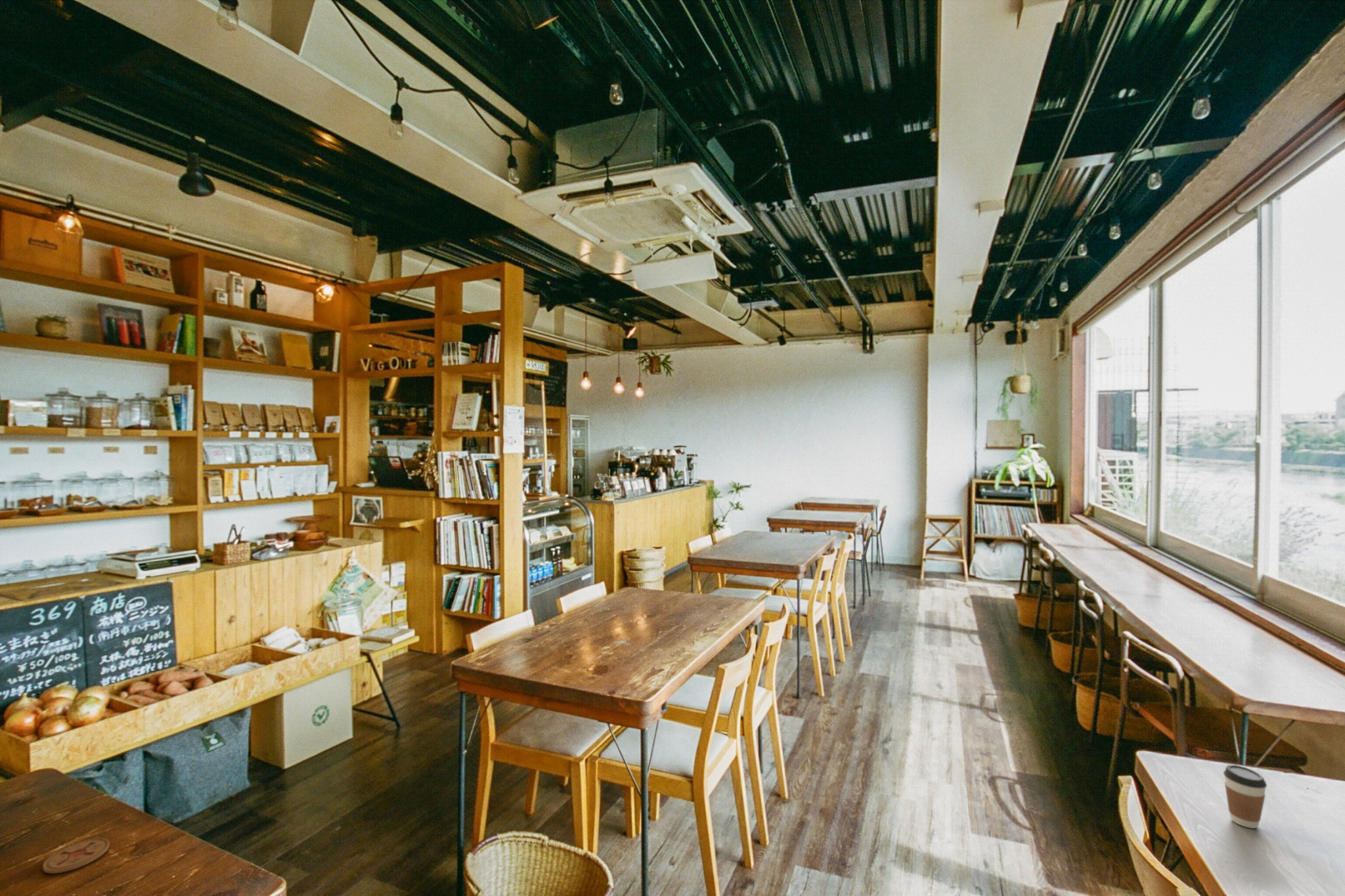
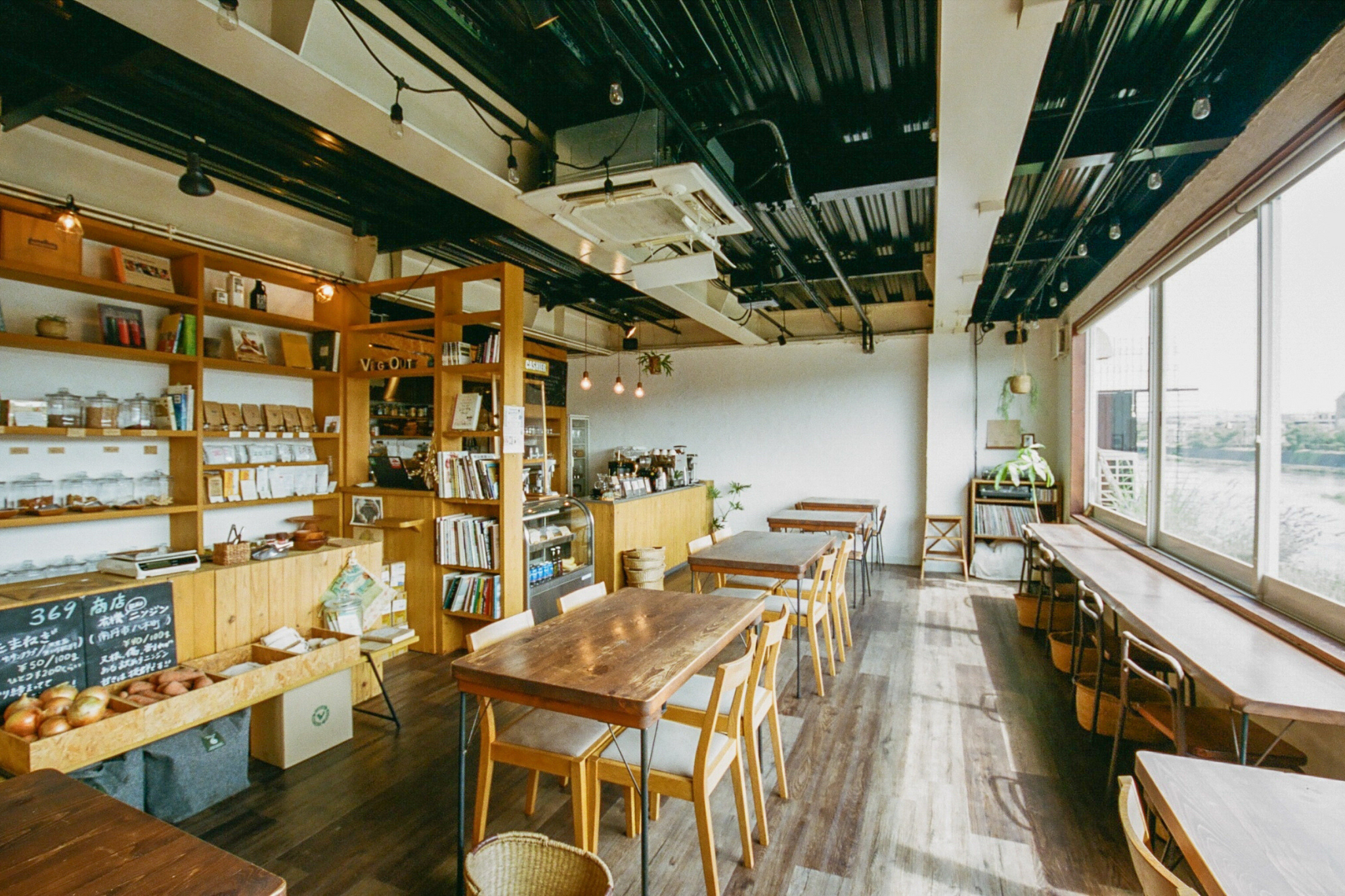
- coffee cup [1223,764,1268,829]
- coaster [42,838,110,874]
